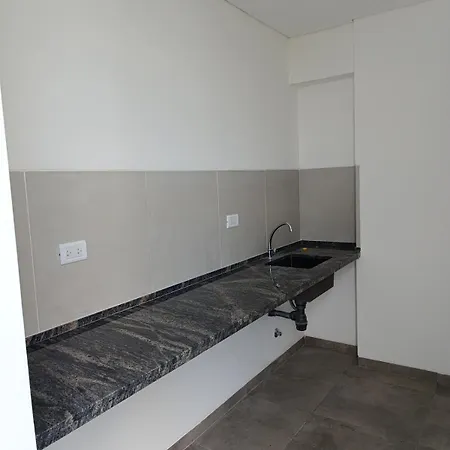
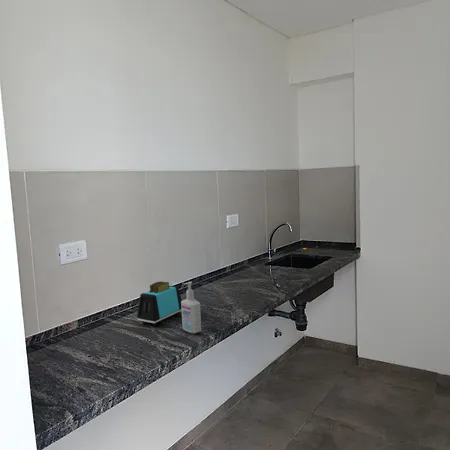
+ toaster [136,280,183,327]
+ bottle [181,281,202,335]
